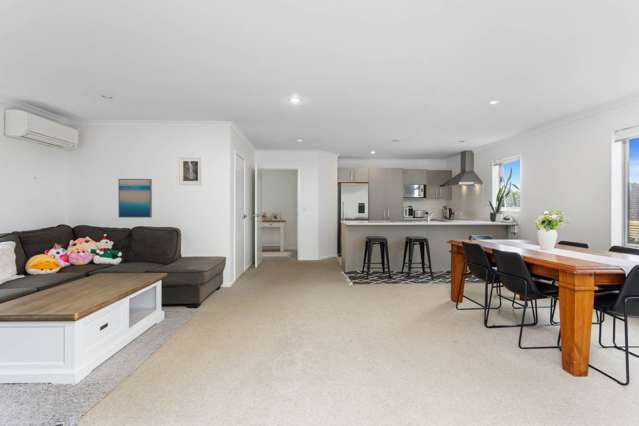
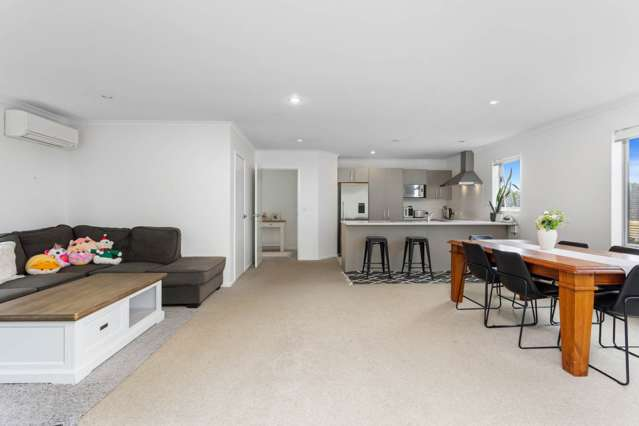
- wall art [117,178,153,219]
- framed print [178,156,203,186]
